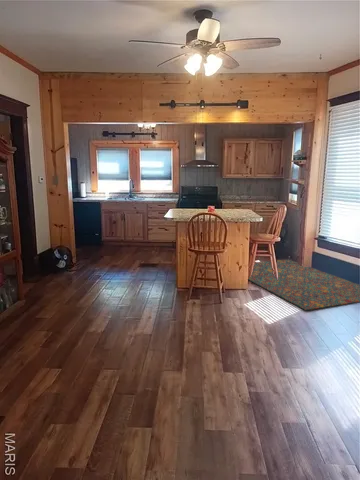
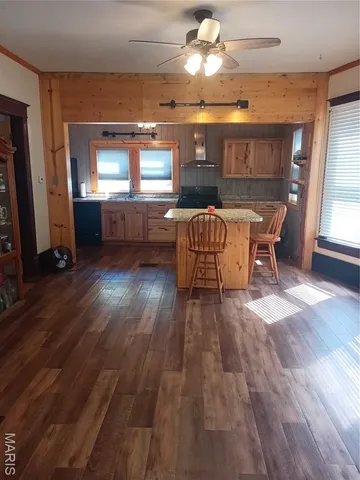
- rug [247,258,360,311]
